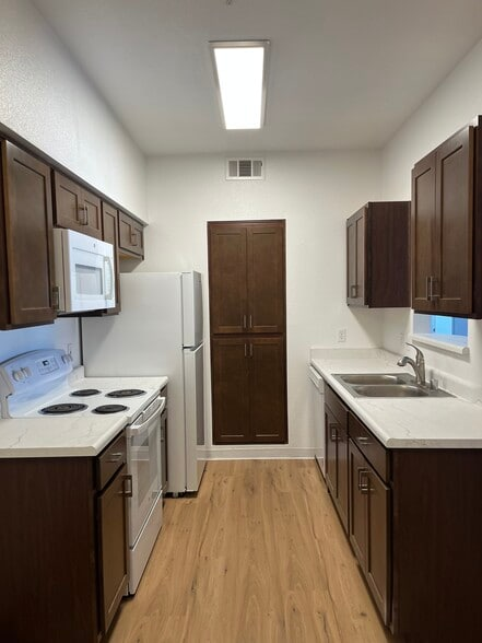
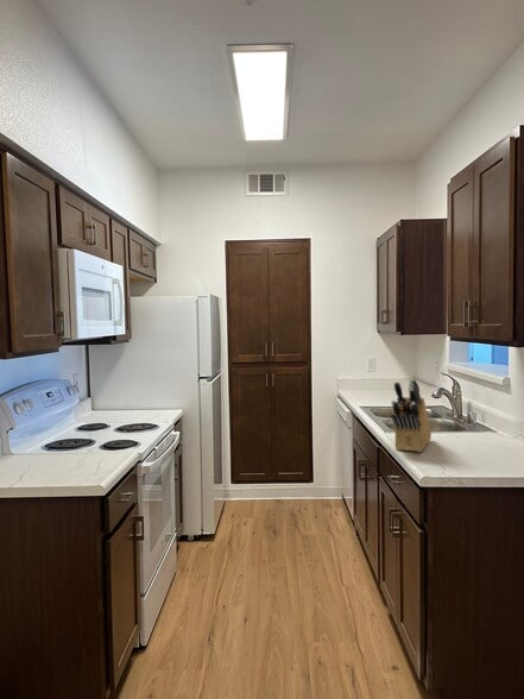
+ knife block [390,378,433,453]
